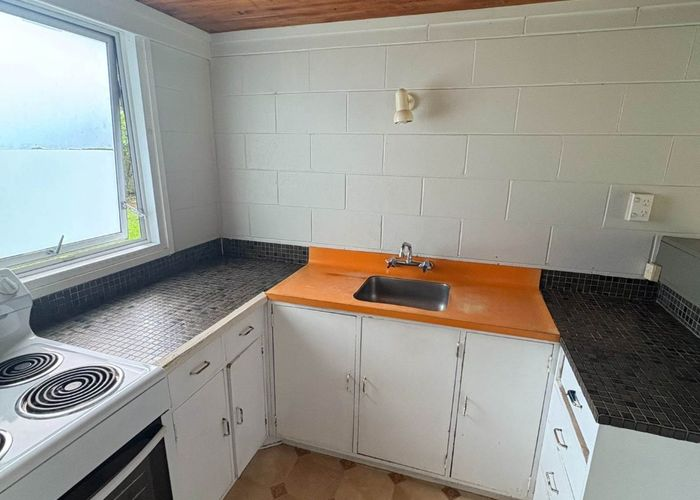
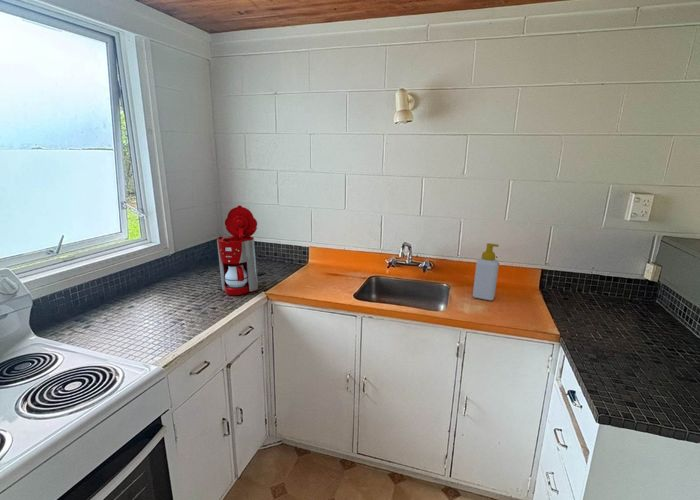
+ coffee maker [216,204,265,296]
+ soap bottle [472,242,500,301]
